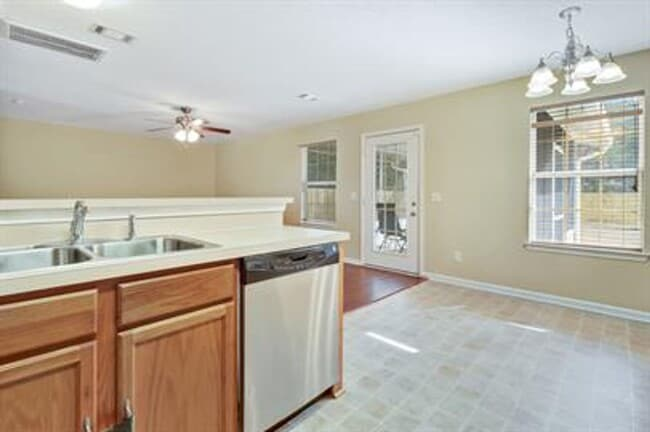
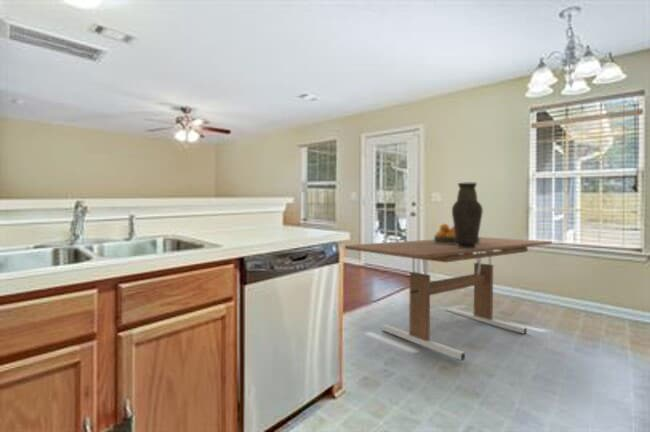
+ dining table [344,236,553,362]
+ vase [451,182,484,249]
+ fruit bowl [433,223,480,245]
